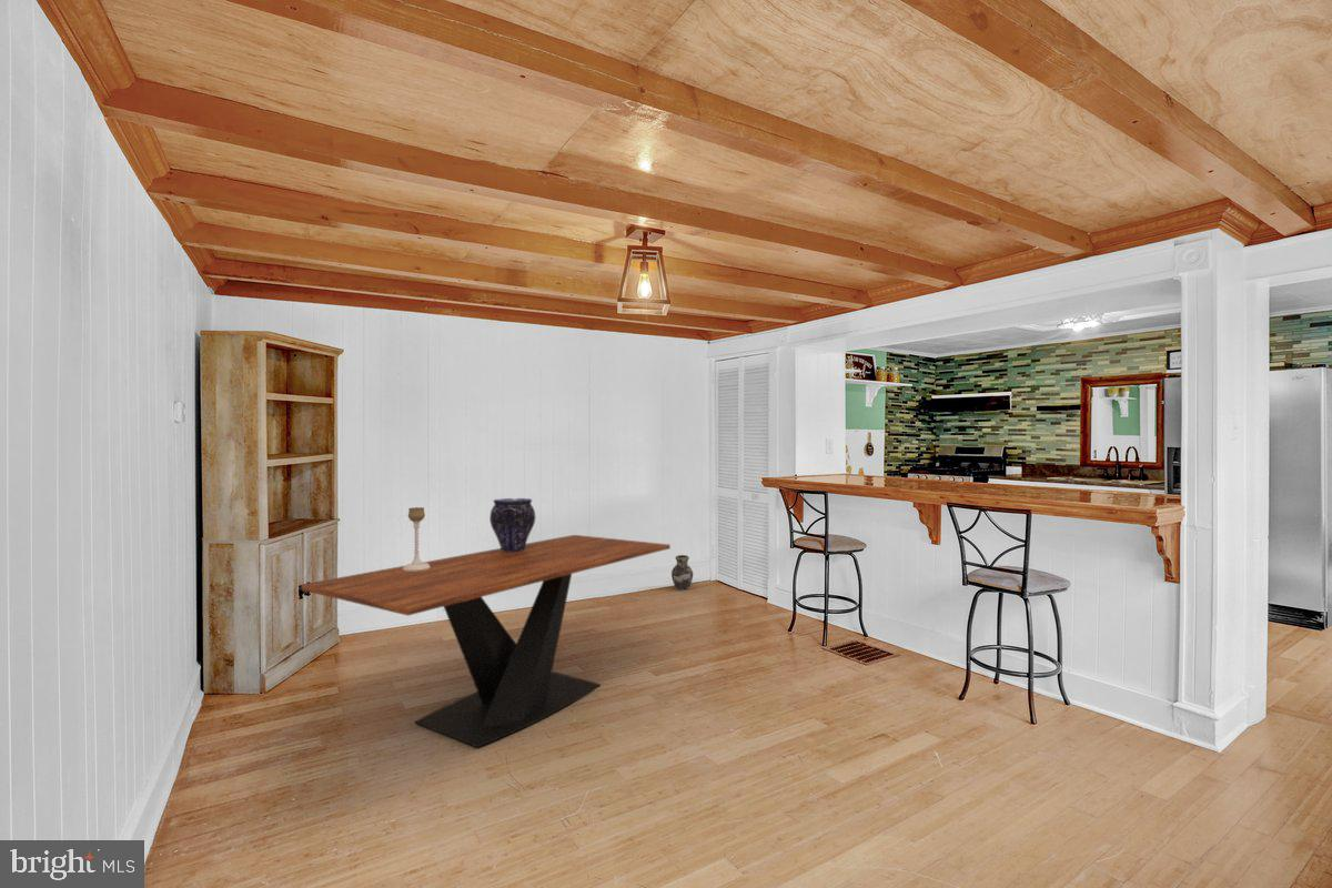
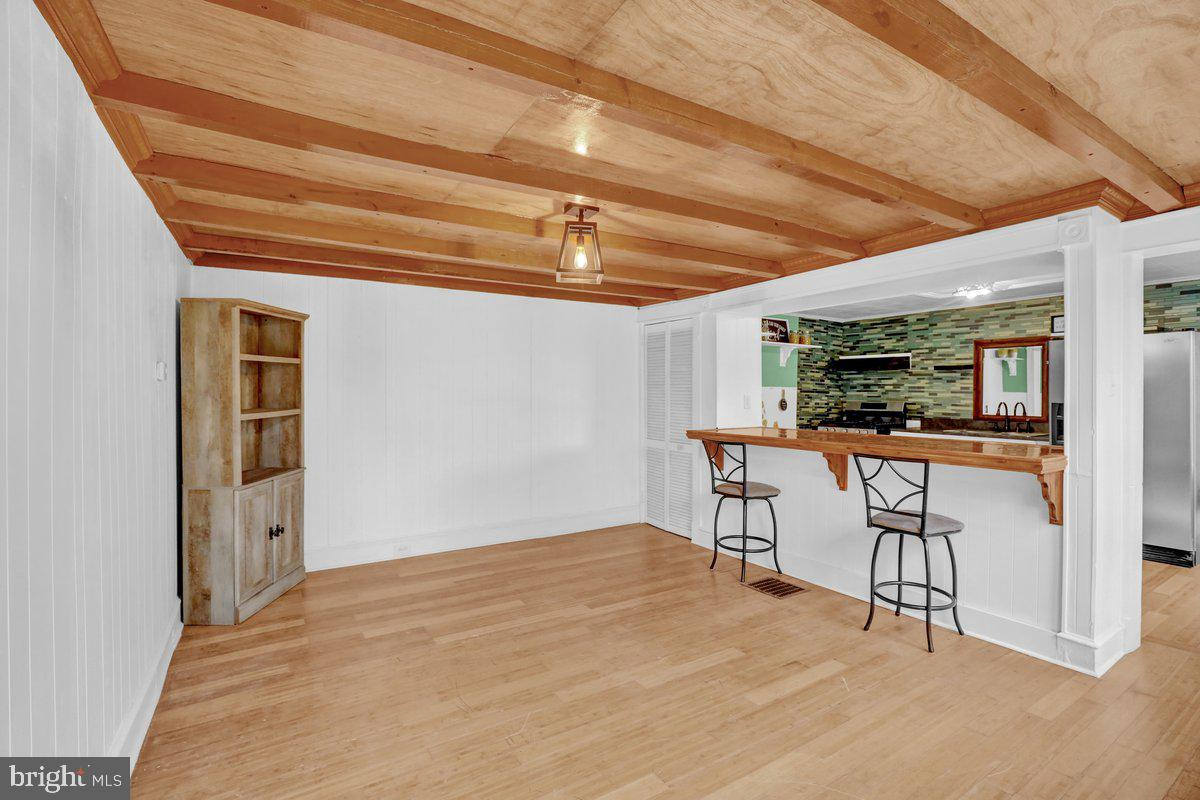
- dining table [300,534,672,748]
- vase [488,497,536,553]
- ceramic jug [670,554,694,591]
- candle holder [403,506,430,571]
